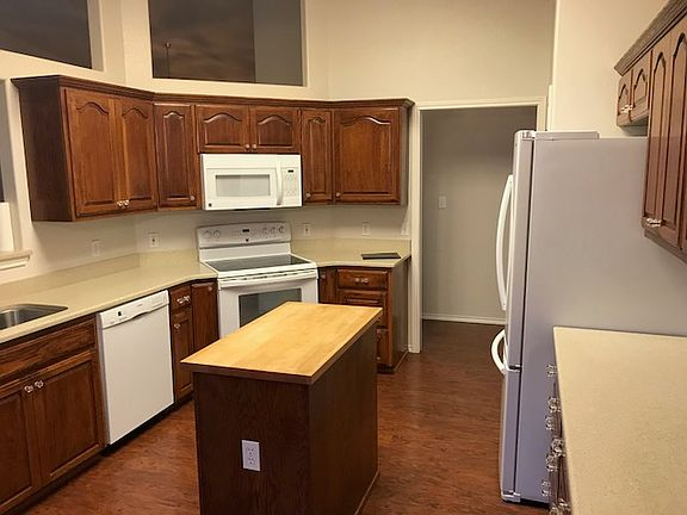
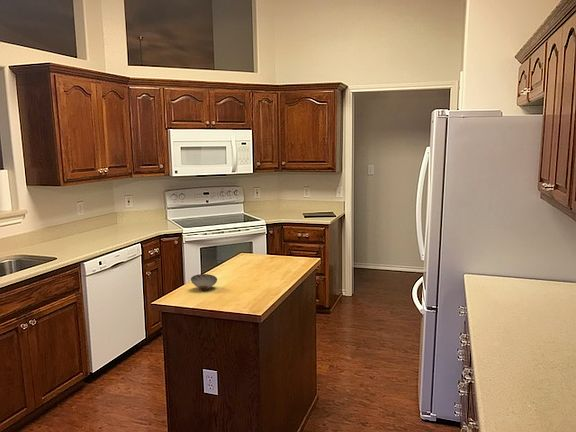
+ bowl [190,273,218,291]
